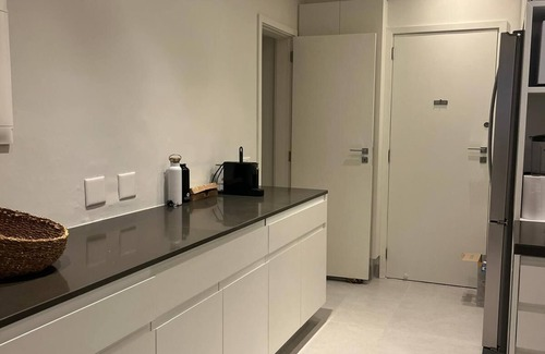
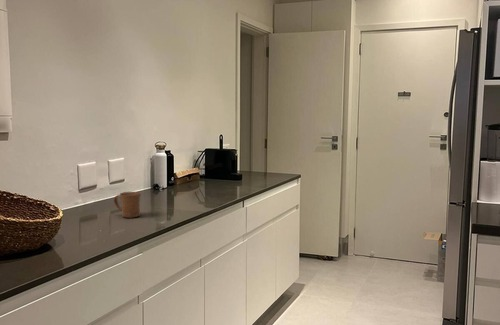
+ mug [113,191,142,219]
